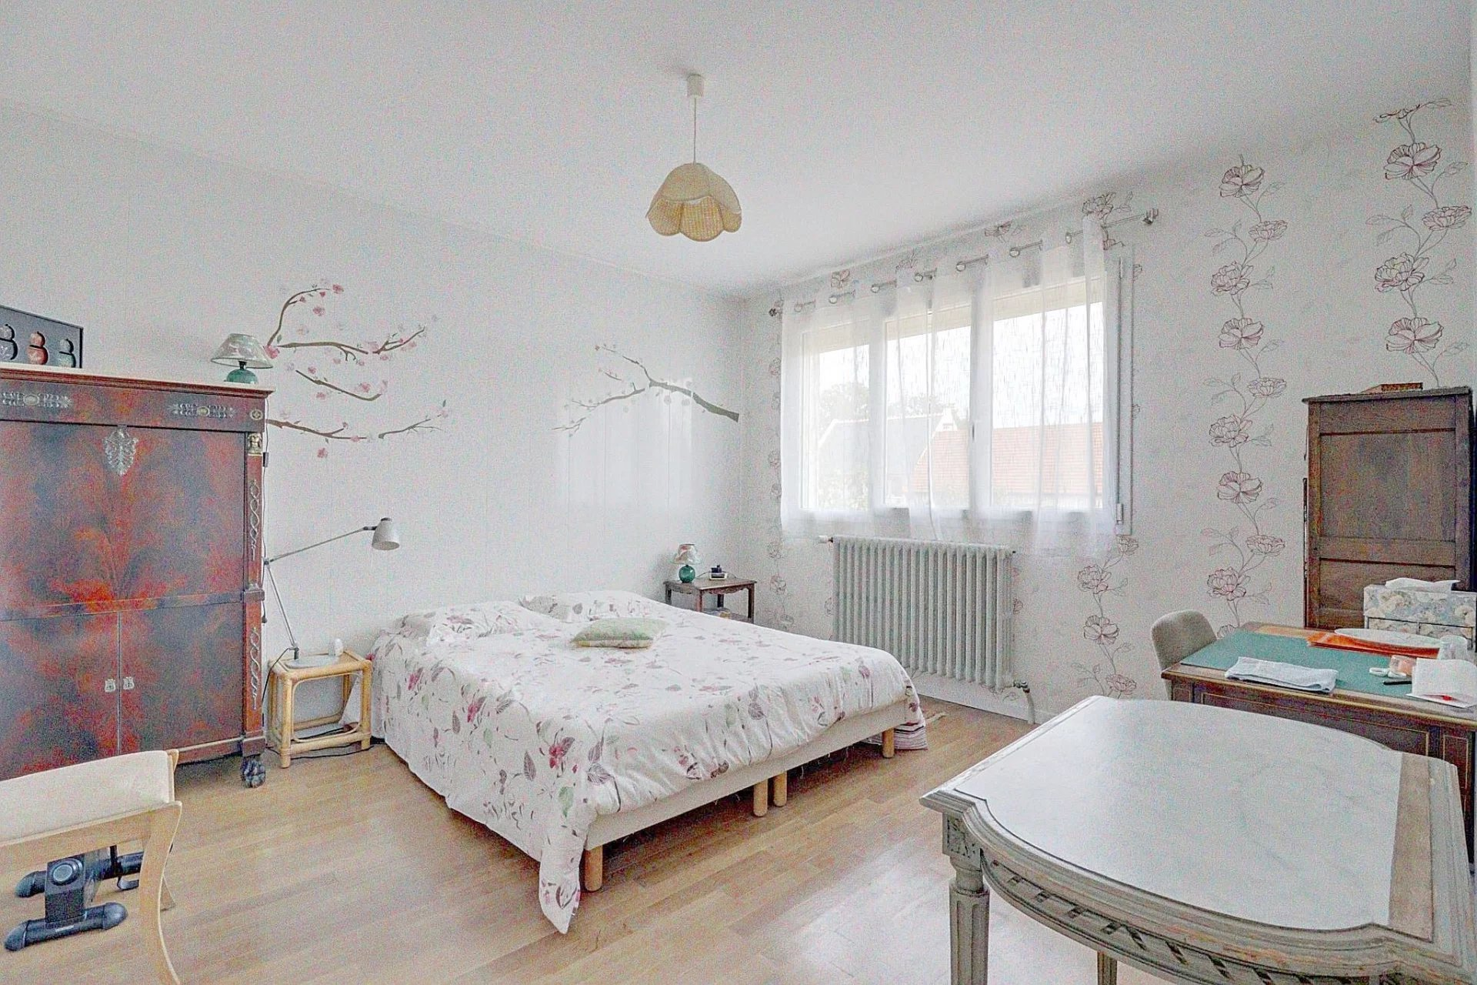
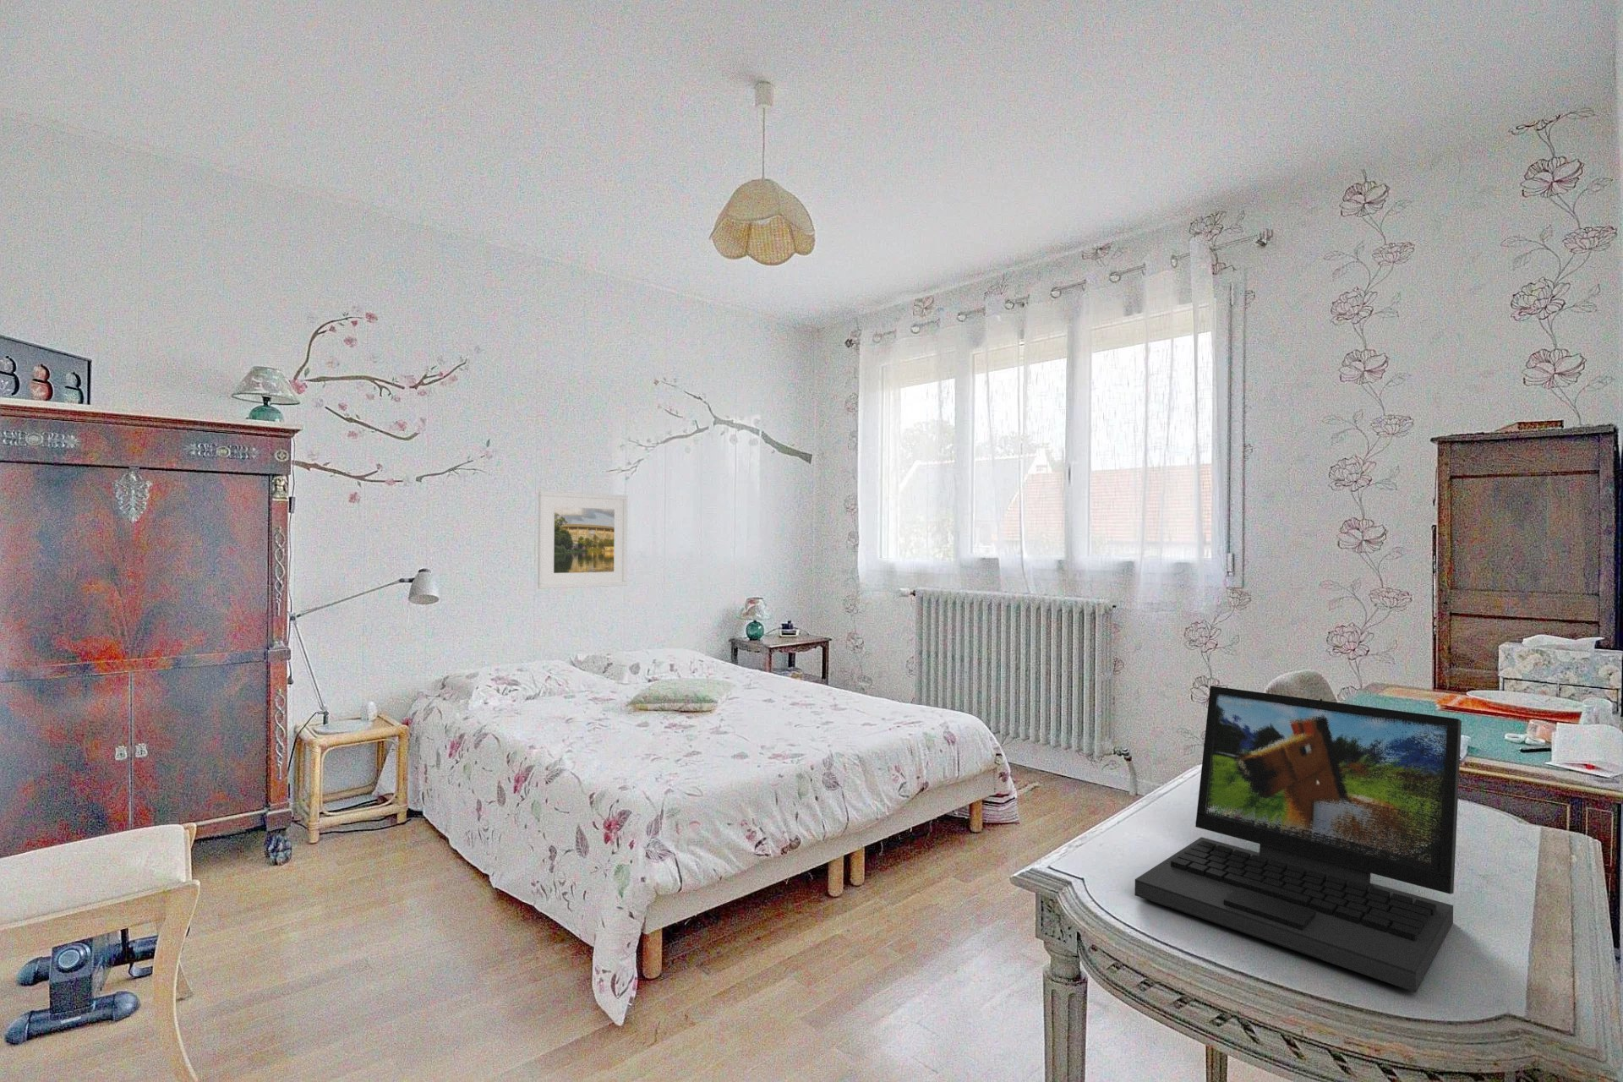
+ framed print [536,490,629,589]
+ laptop [1134,685,1462,994]
